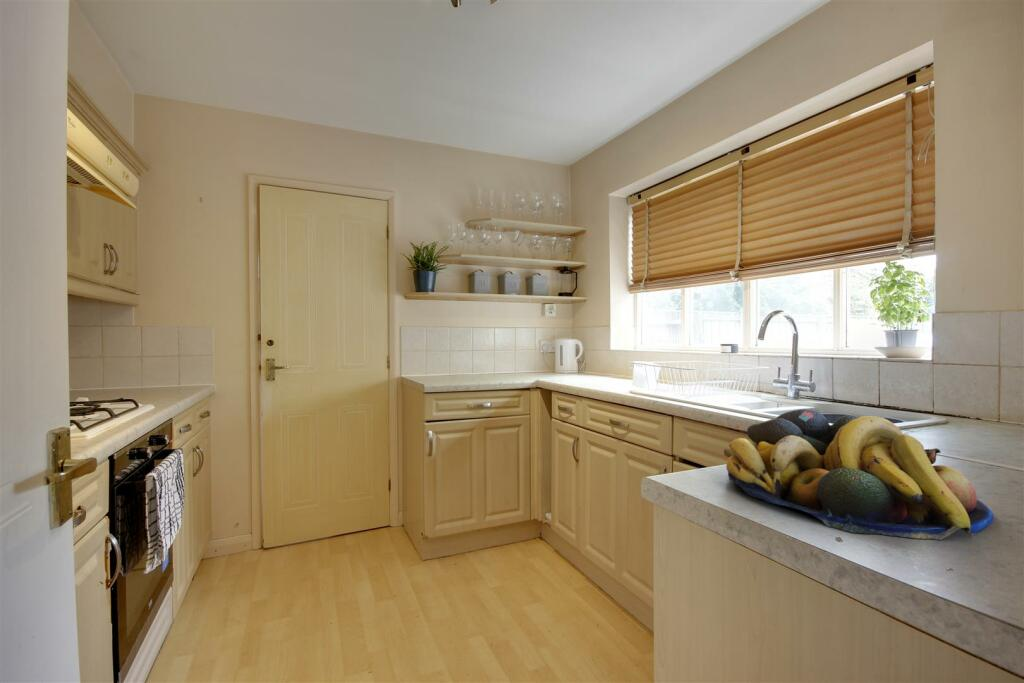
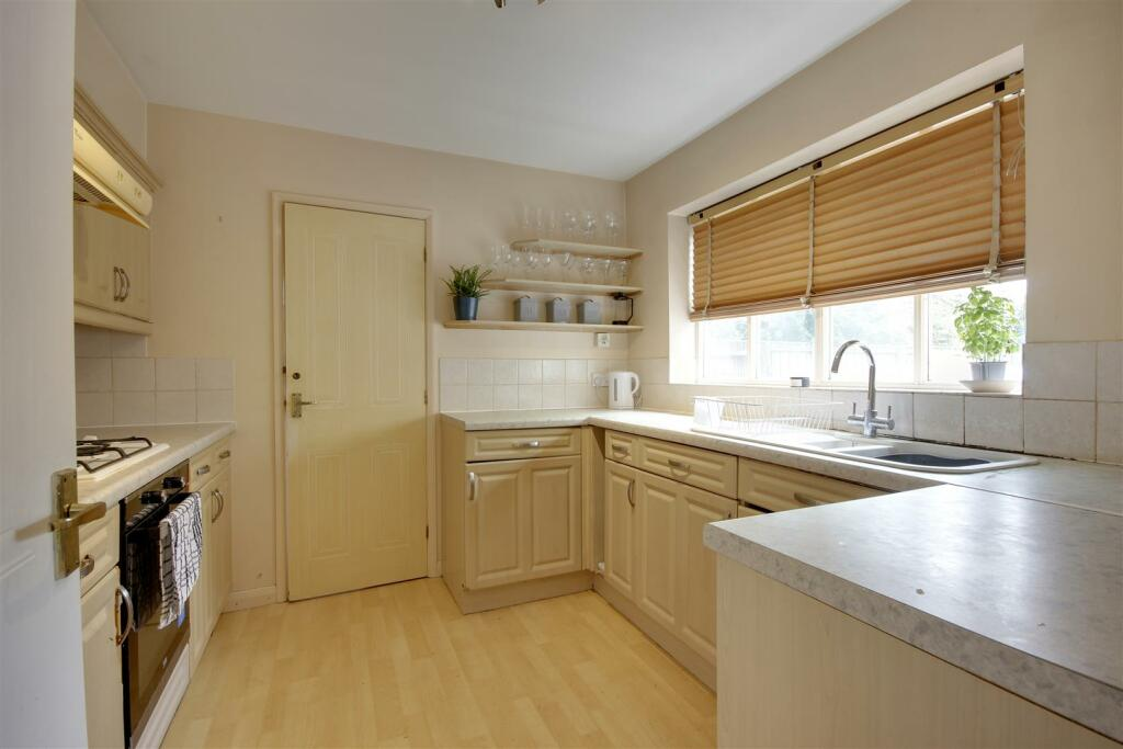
- fruit bowl [725,408,995,541]
